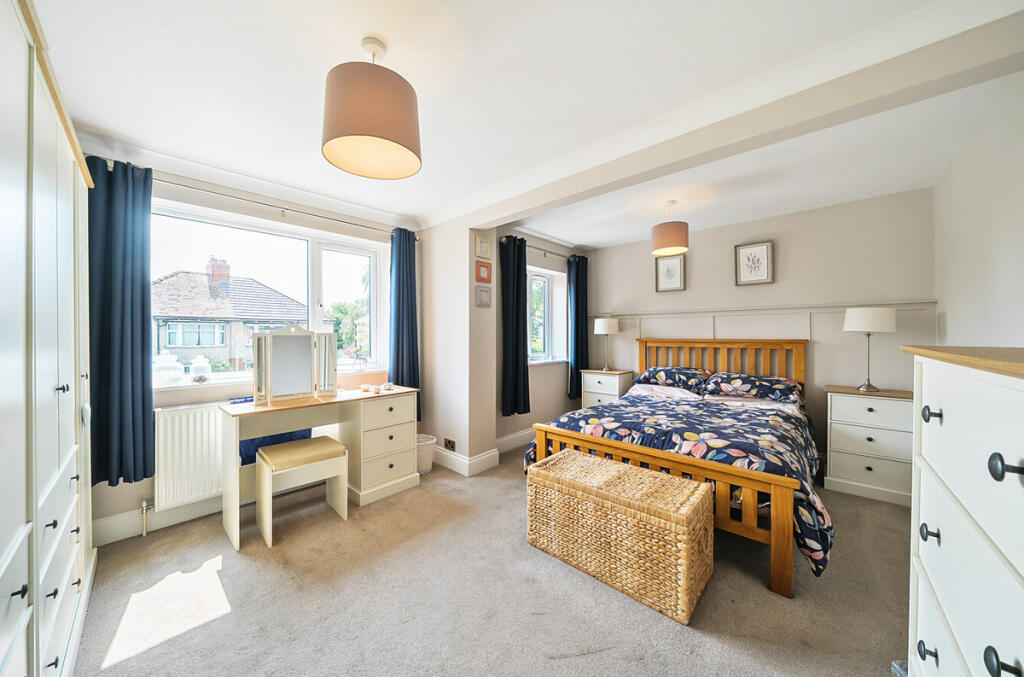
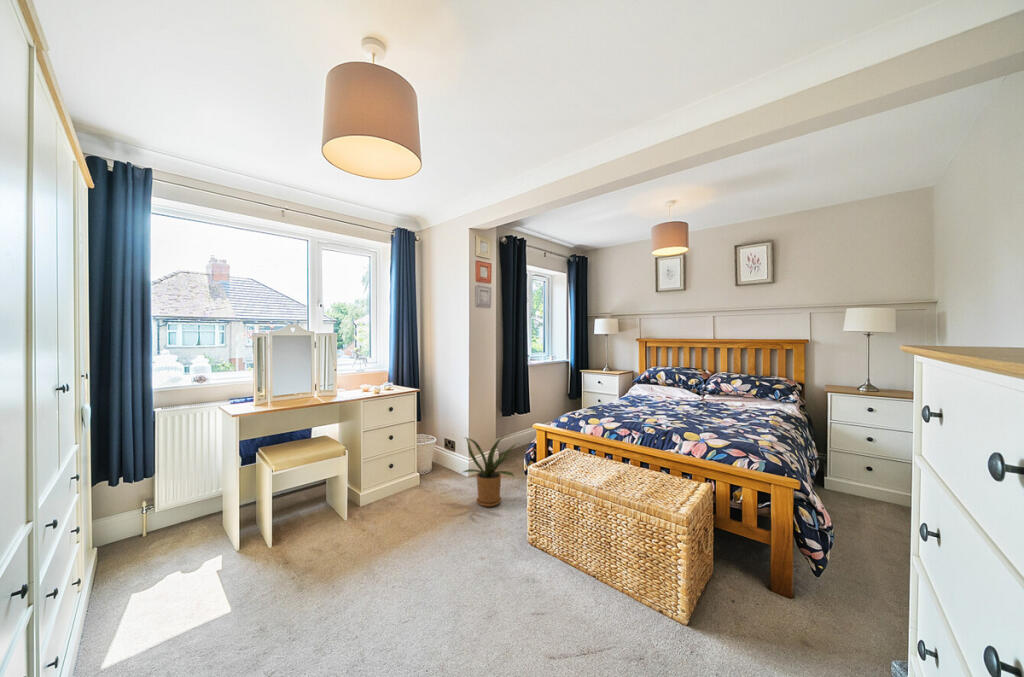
+ house plant [462,434,520,508]
